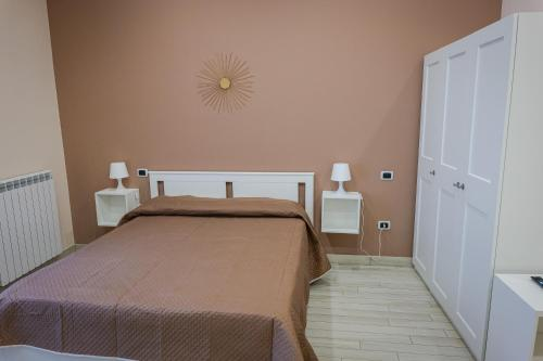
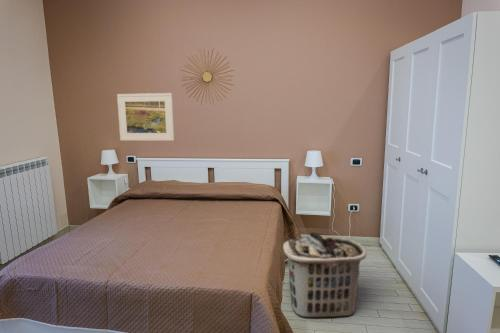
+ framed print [116,92,175,142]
+ clothes hamper [282,231,367,318]
